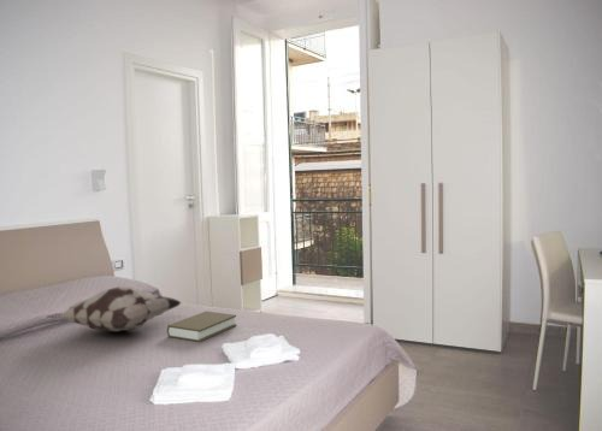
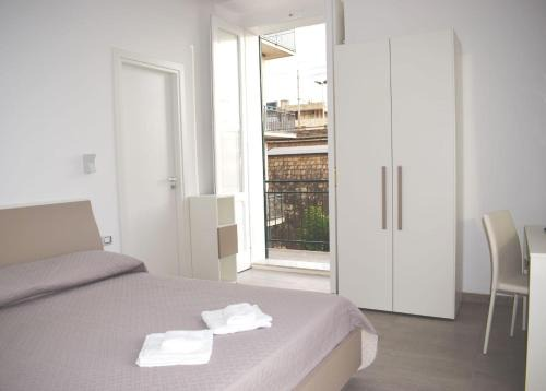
- decorative pillow [46,285,183,333]
- book [166,311,237,343]
